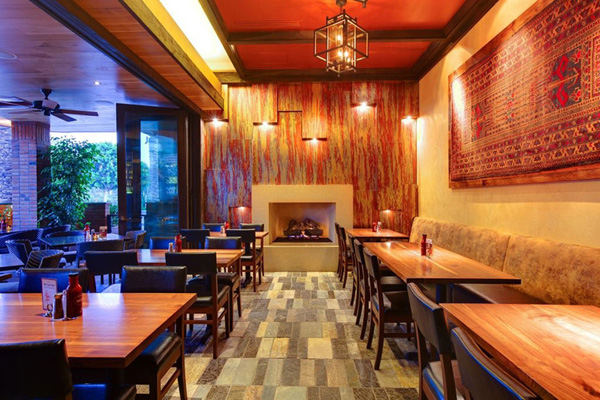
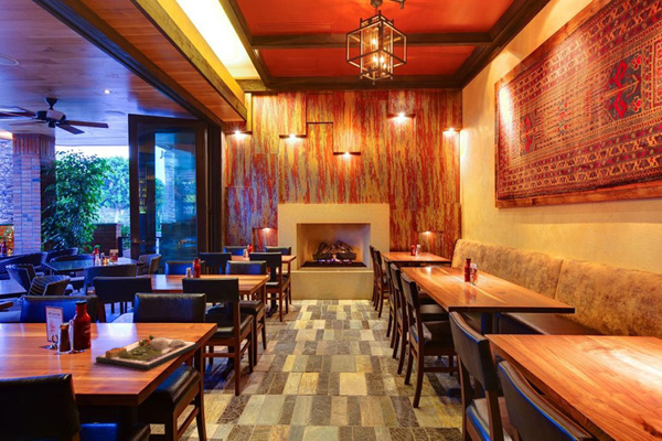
+ dinner plate [95,334,199,372]
